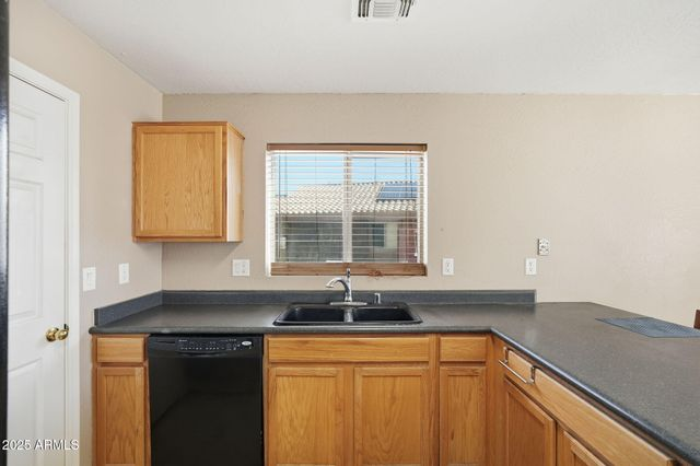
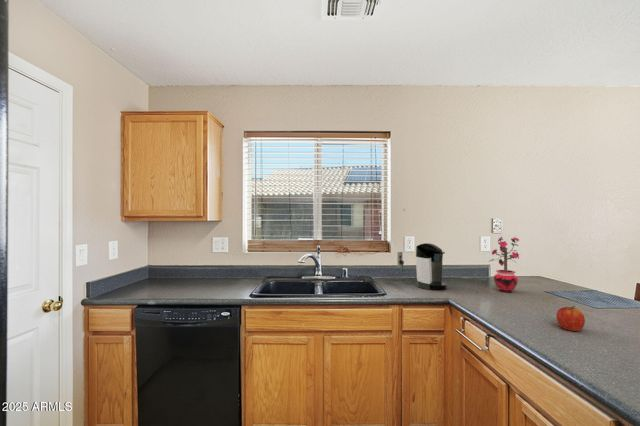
+ potted plant [489,236,520,293]
+ coffee maker [396,242,448,291]
+ apple [556,305,586,332]
